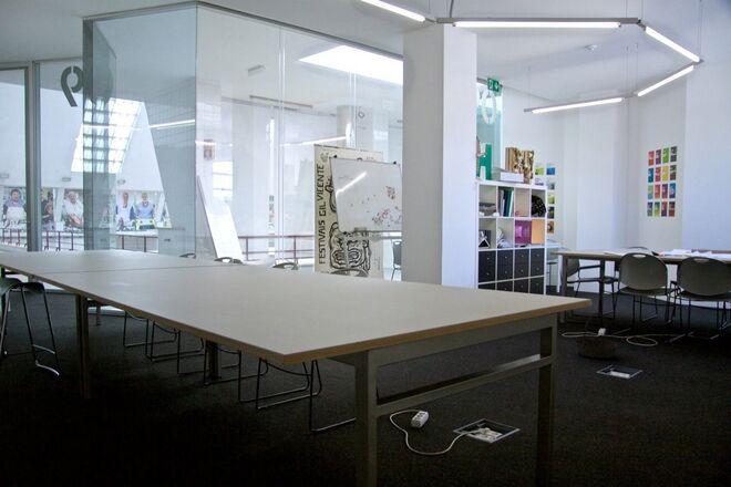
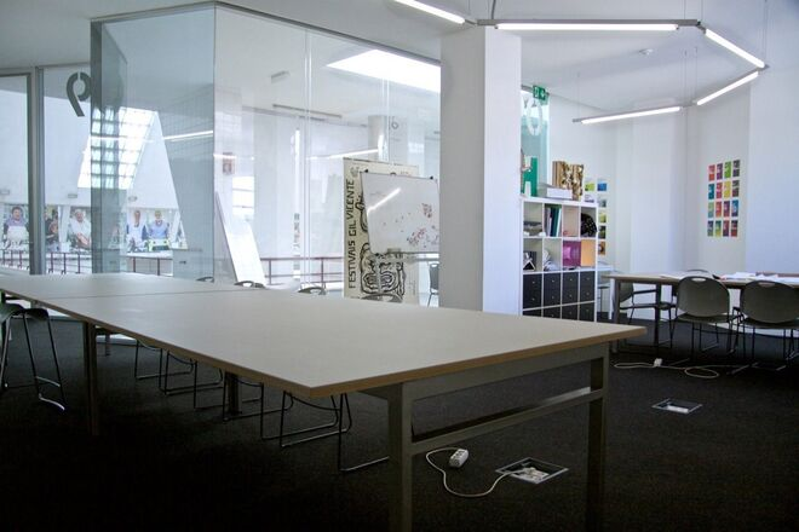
- basket [573,312,619,360]
